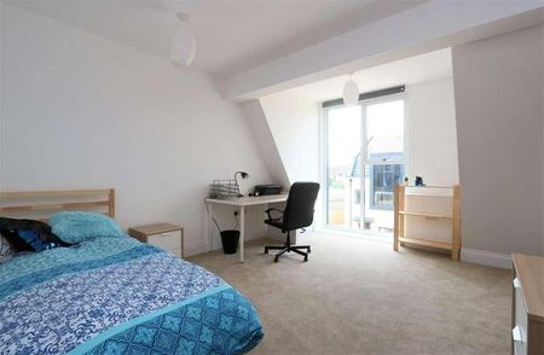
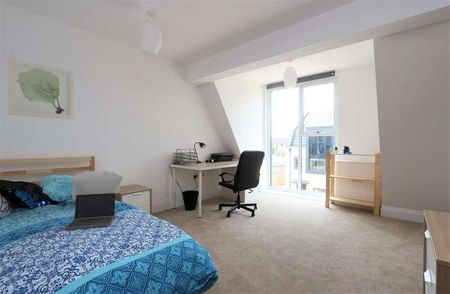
+ laptop computer [64,193,117,231]
+ pillow [71,169,124,201]
+ wall art [7,57,74,120]
